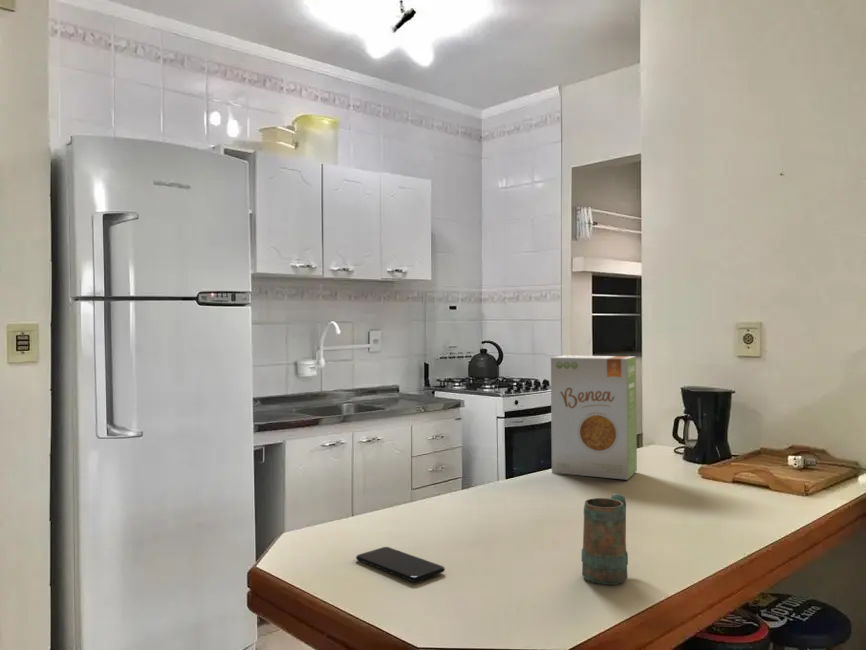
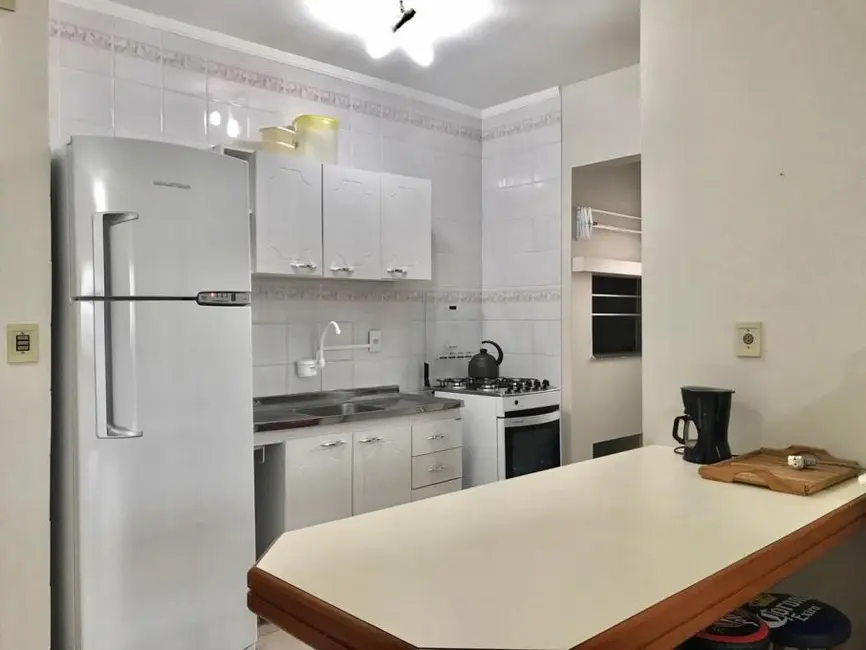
- mug [580,492,629,586]
- smartphone [355,546,446,582]
- food box [550,355,638,481]
